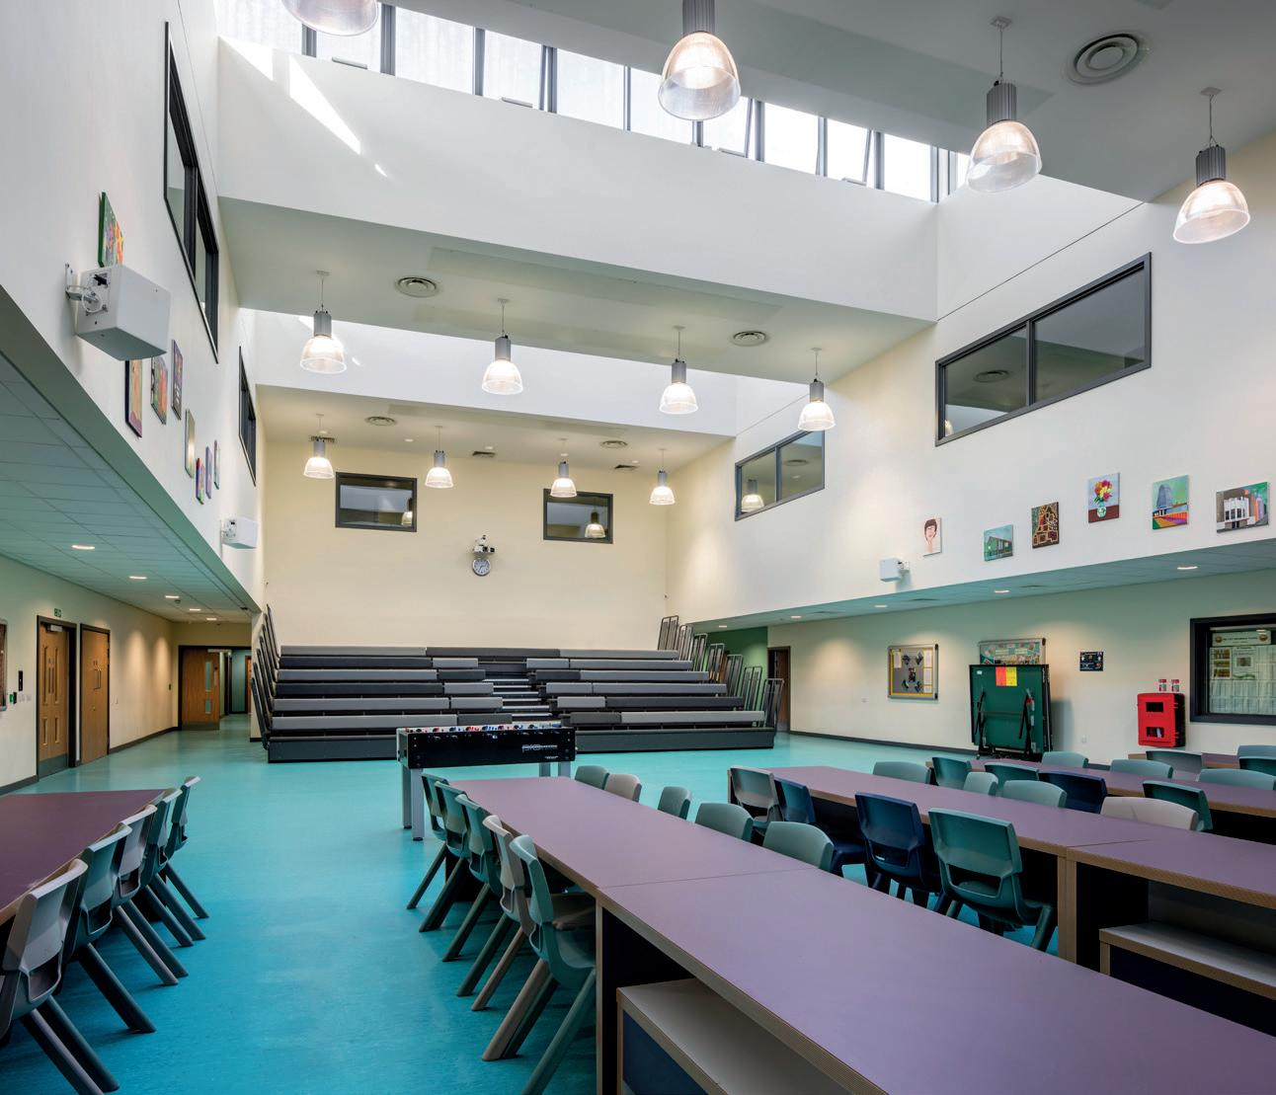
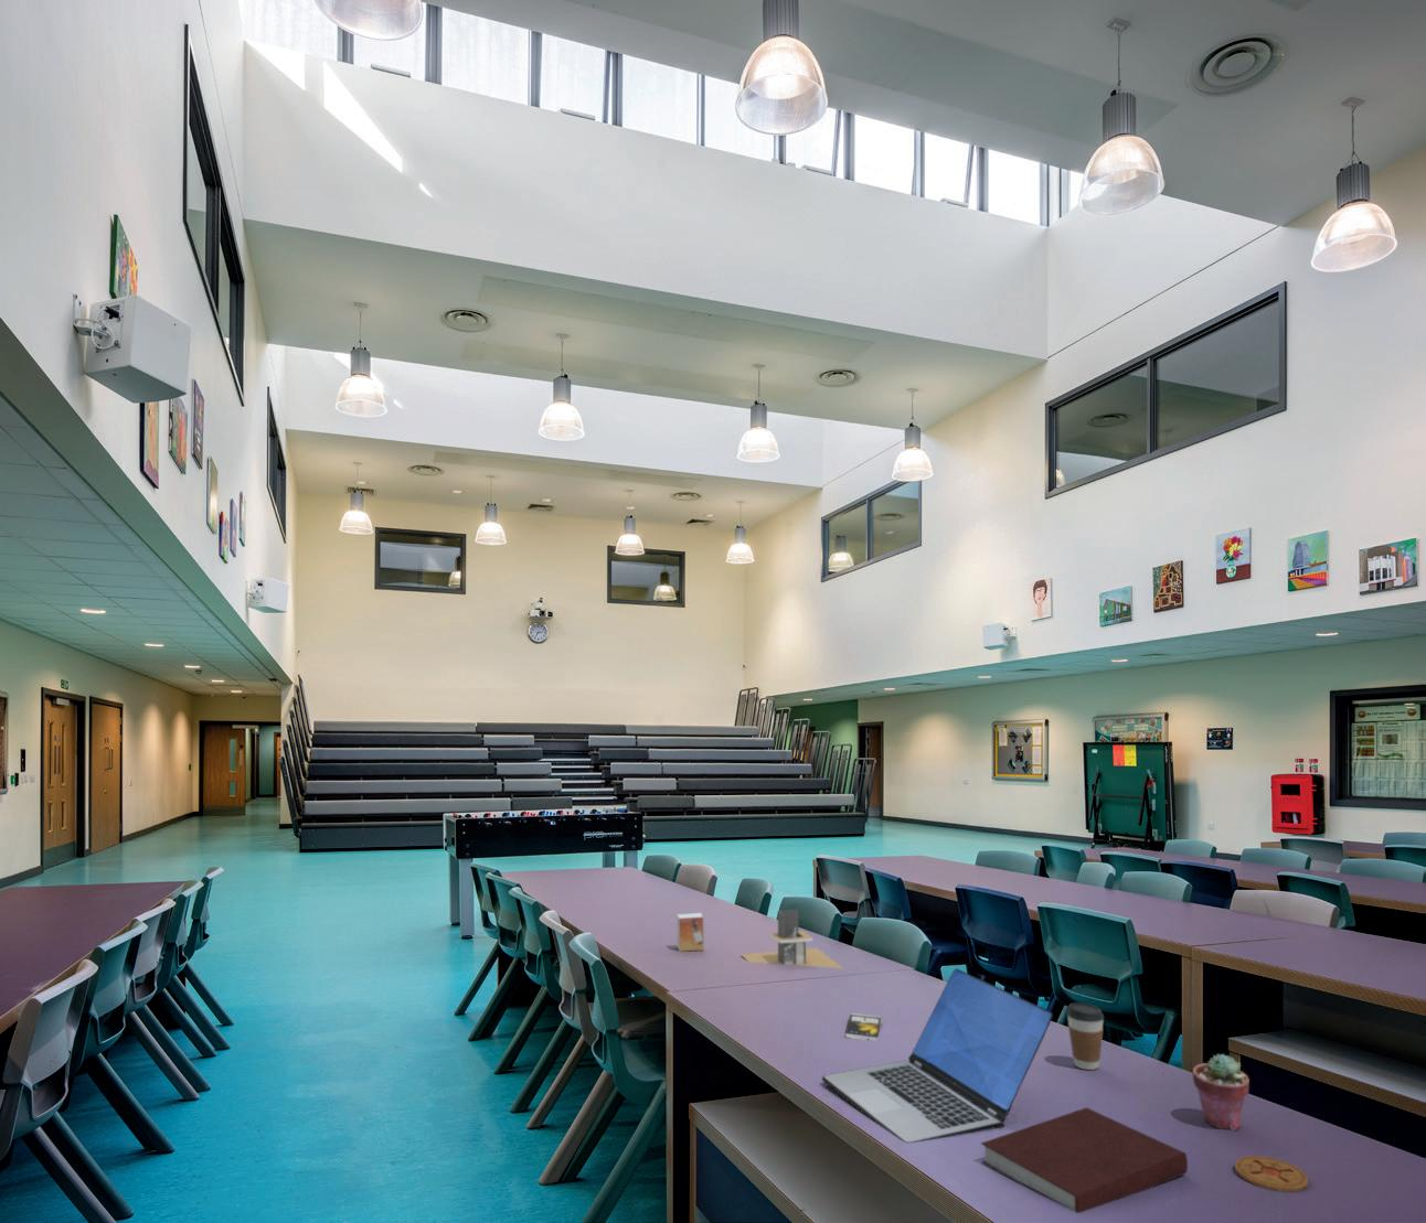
+ coaster [1234,1155,1310,1193]
+ potted succulent [1192,1053,1250,1131]
+ coffee cup [1065,1002,1105,1070]
+ laptop [821,967,1054,1143]
+ smartphone [844,1012,882,1041]
+ notebook [980,1107,1188,1215]
+ desk organizer [740,909,844,970]
+ small box [675,911,706,953]
